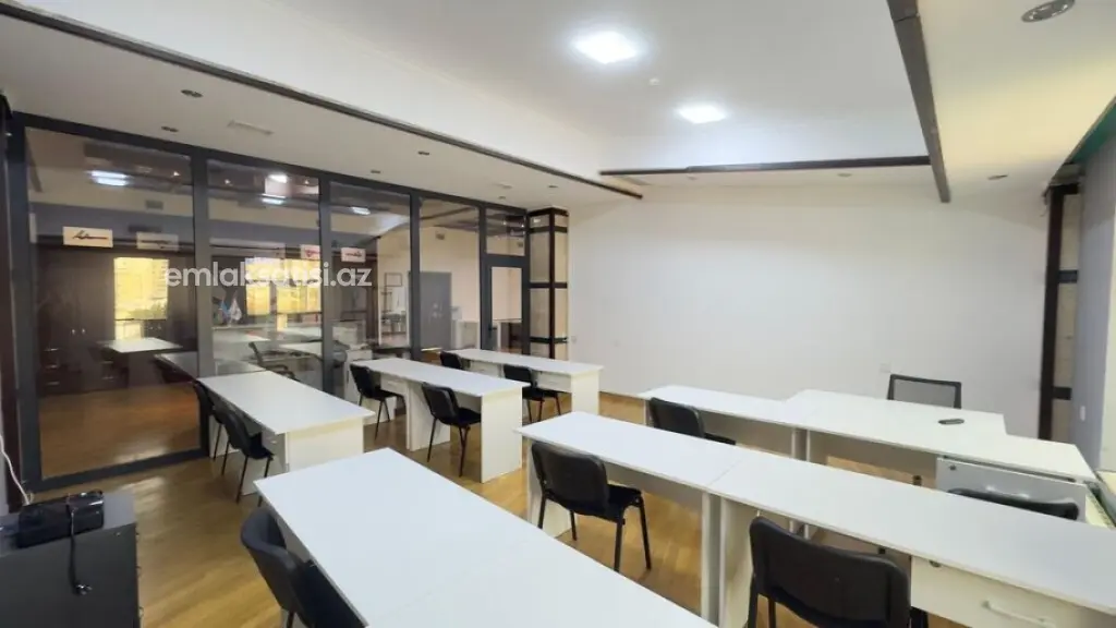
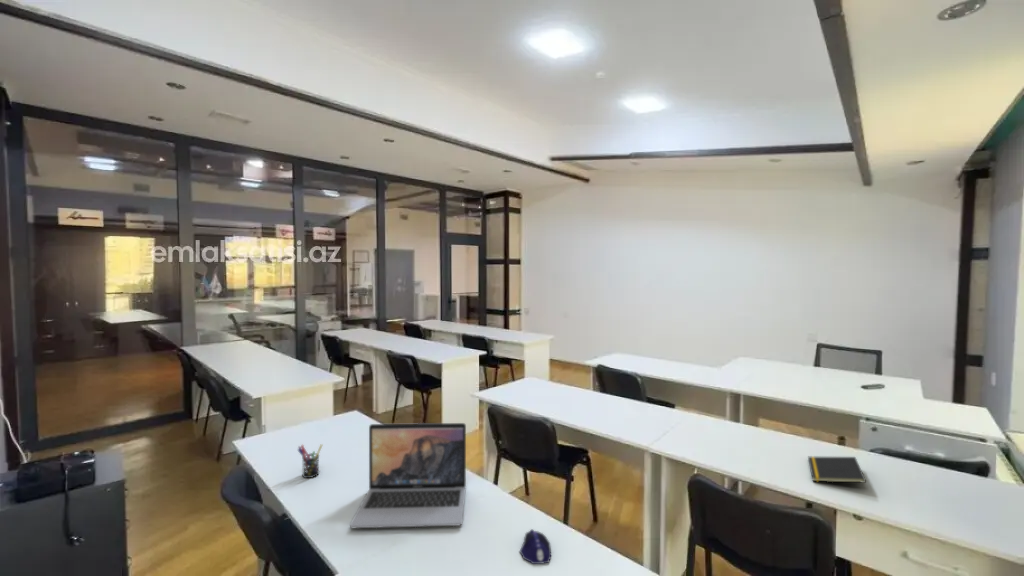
+ pen holder [297,443,323,479]
+ computer mouse [519,528,552,565]
+ laptop [349,422,467,529]
+ notepad [807,455,867,484]
